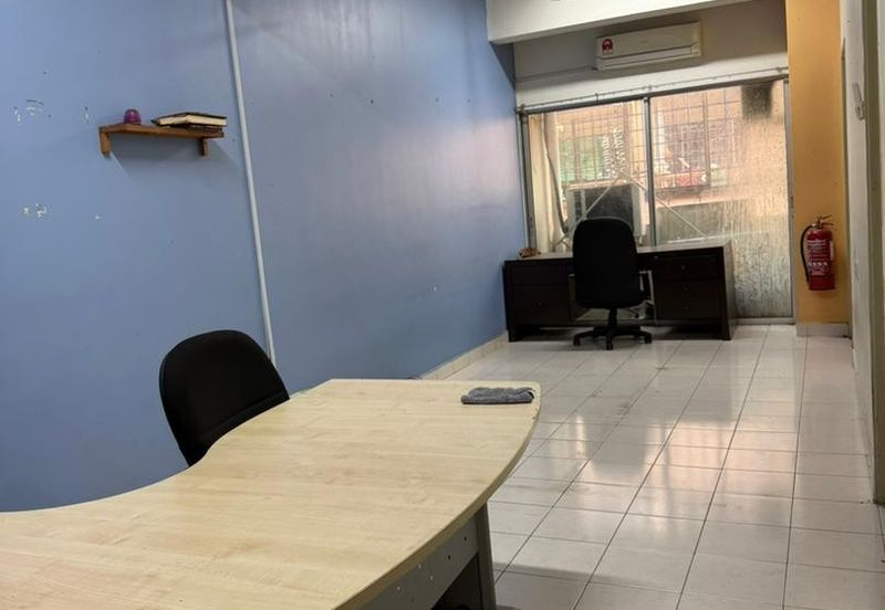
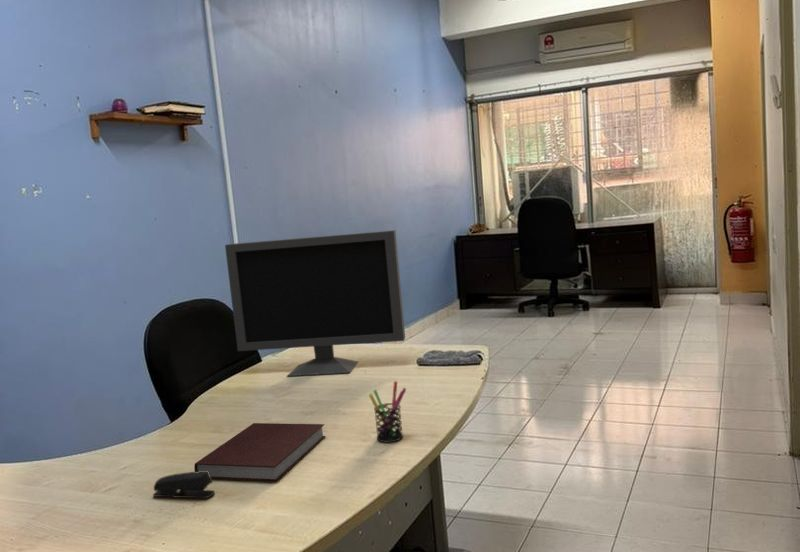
+ notebook [193,422,327,482]
+ pen holder [368,380,407,443]
+ stapler [152,471,216,499]
+ monitor [224,229,406,377]
